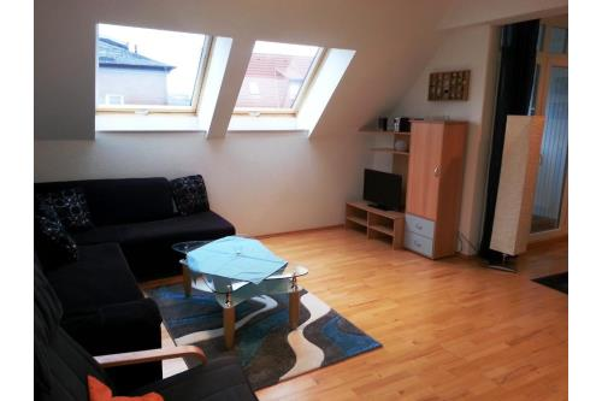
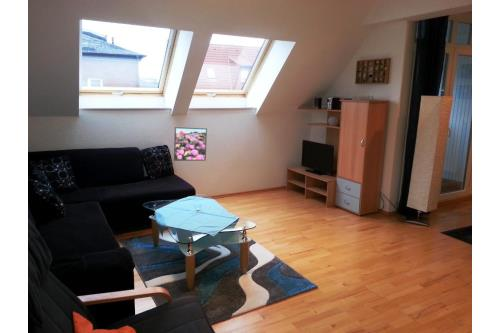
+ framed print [173,126,208,162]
